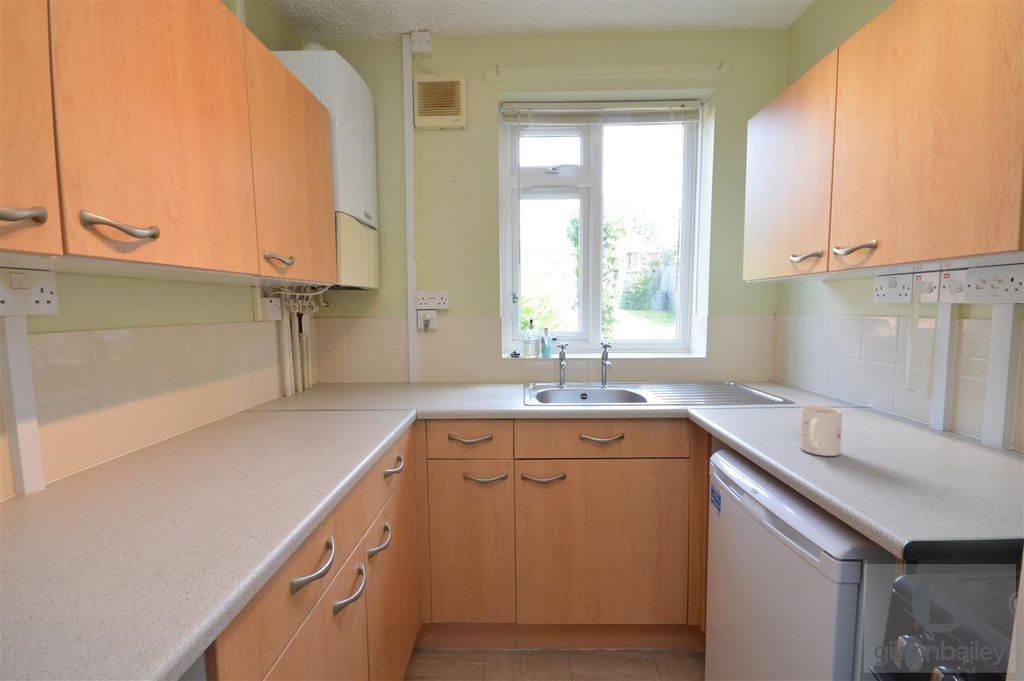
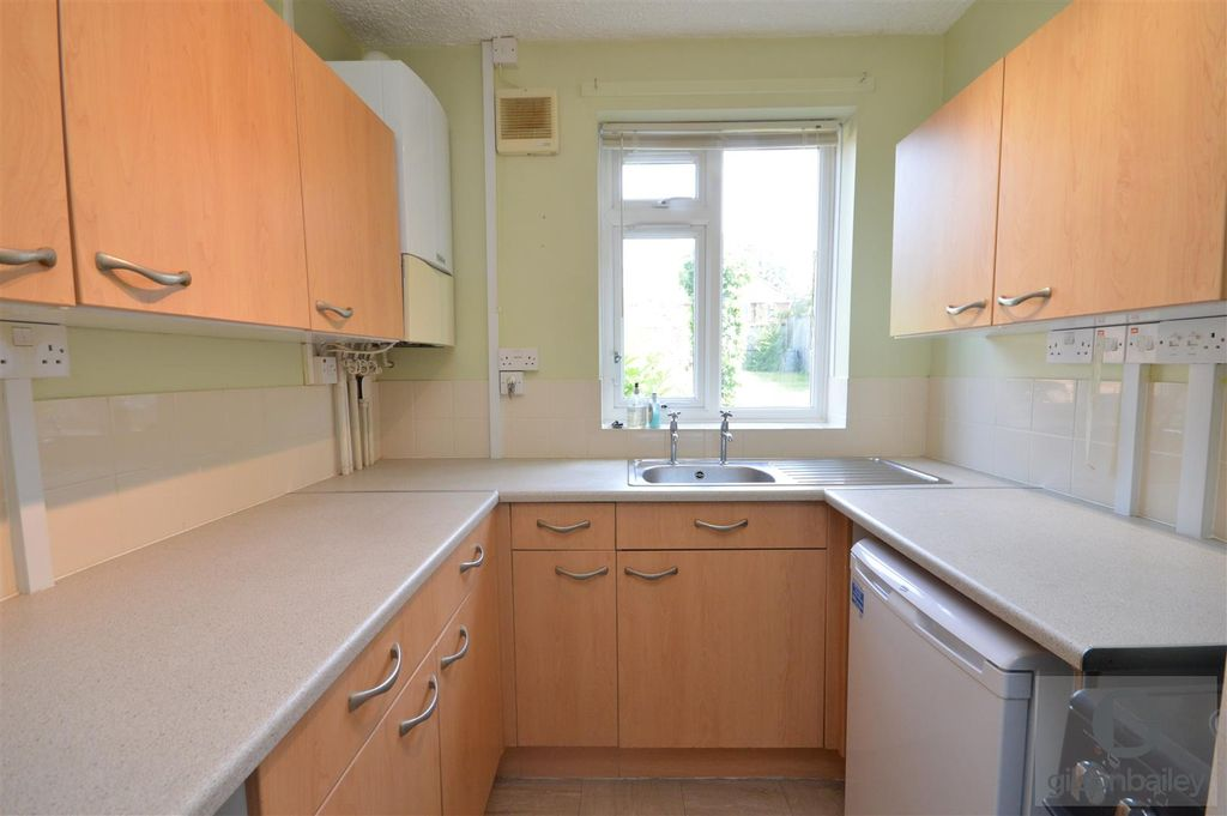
- mug [799,405,843,457]
